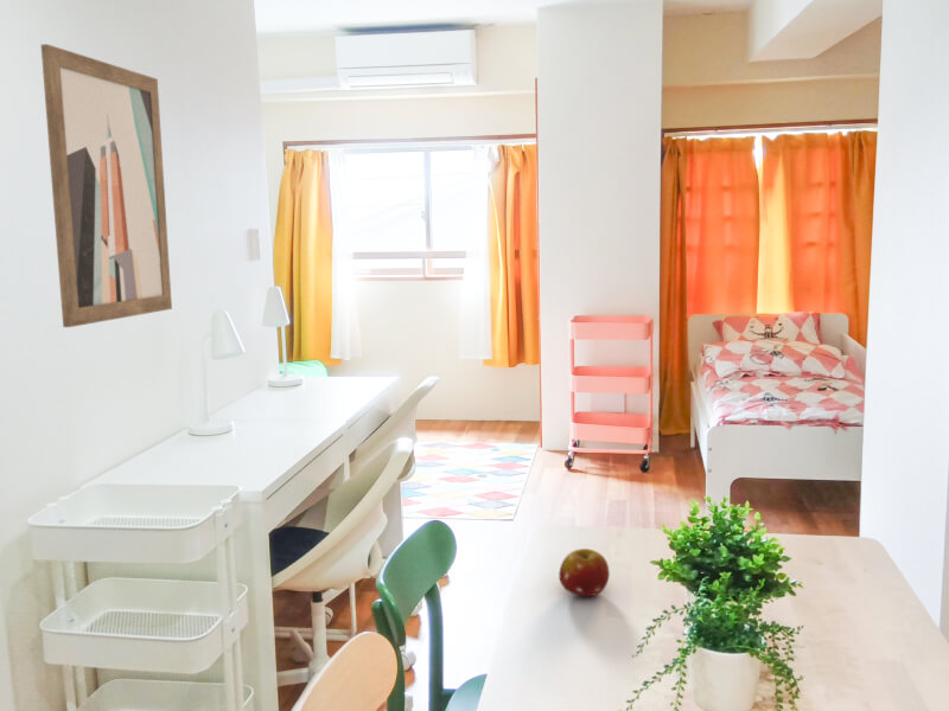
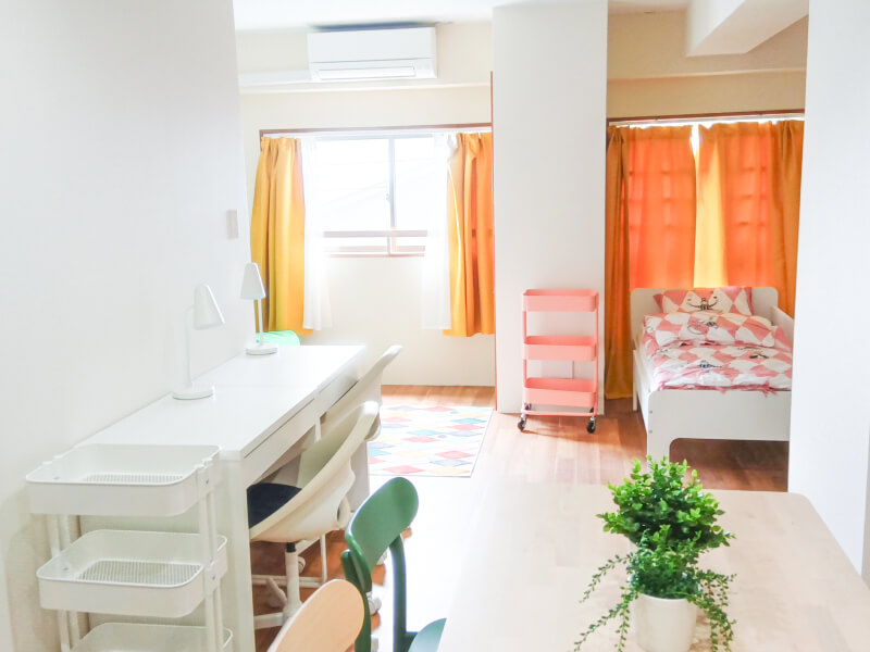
- fruit [558,547,611,598]
- wall art [40,43,173,328]
